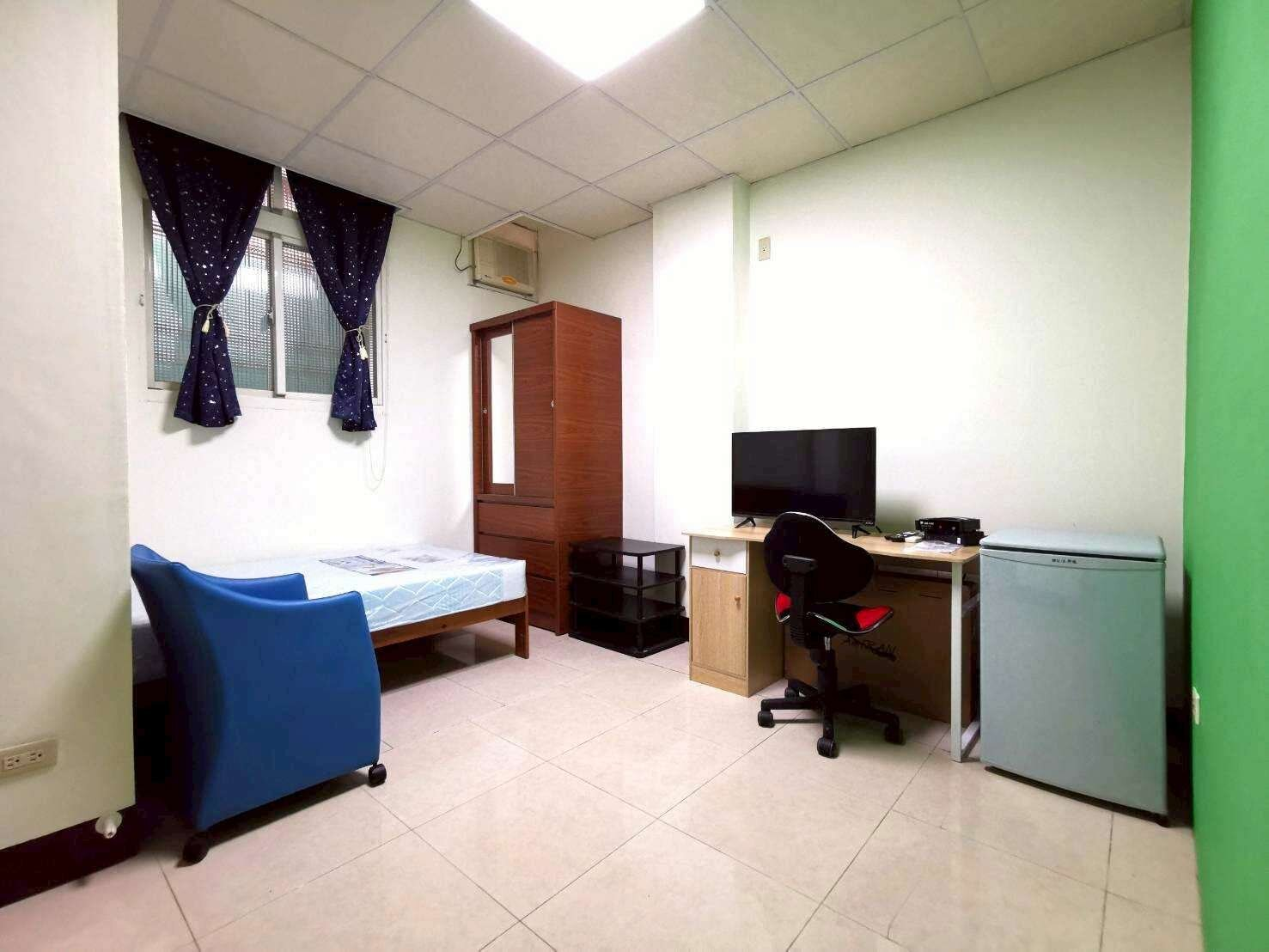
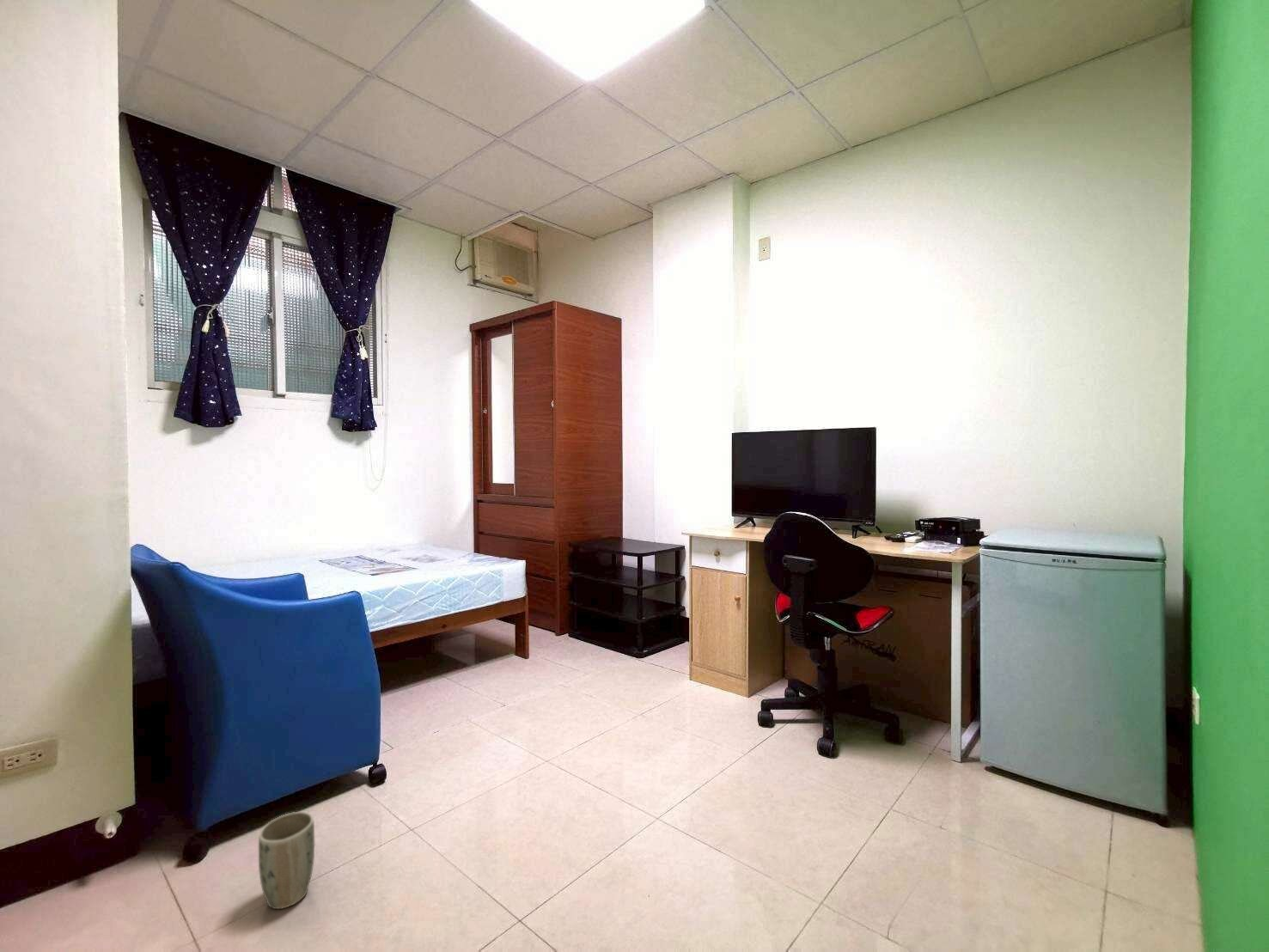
+ plant pot [258,811,315,910]
